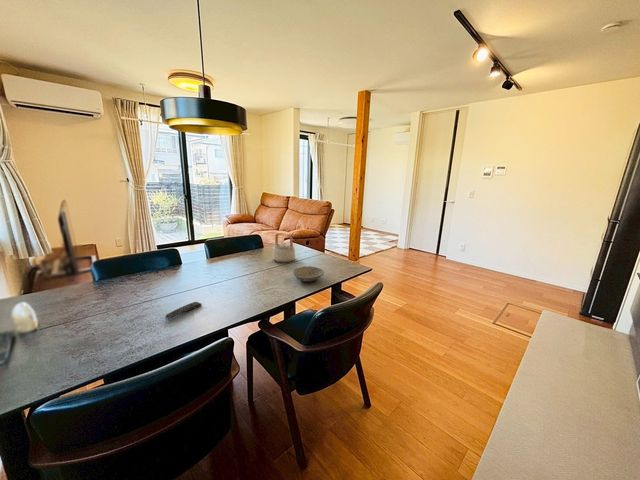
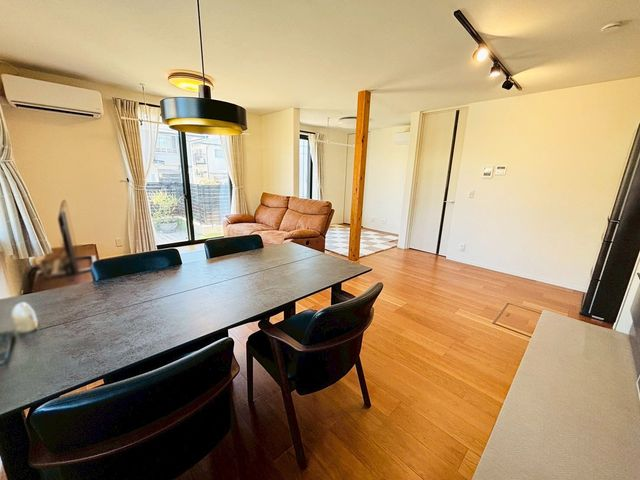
- teapot [272,232,296,264]
- bowl [292,265,325,283]
- remote control [164,301,203,320]
